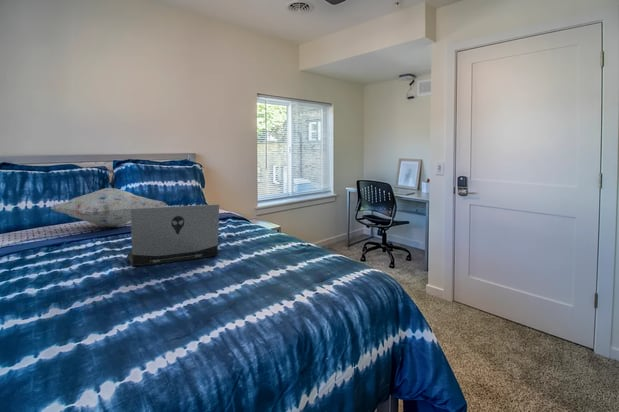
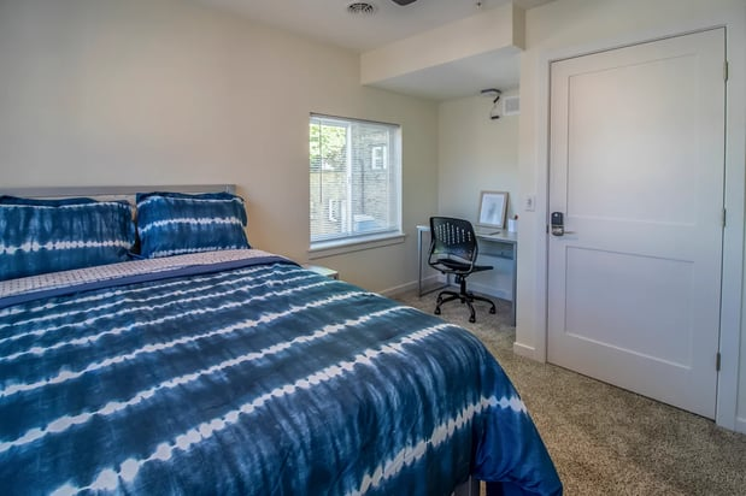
- laptop [126,203,220,267]
- decorative pillow [50,187,170,228]
